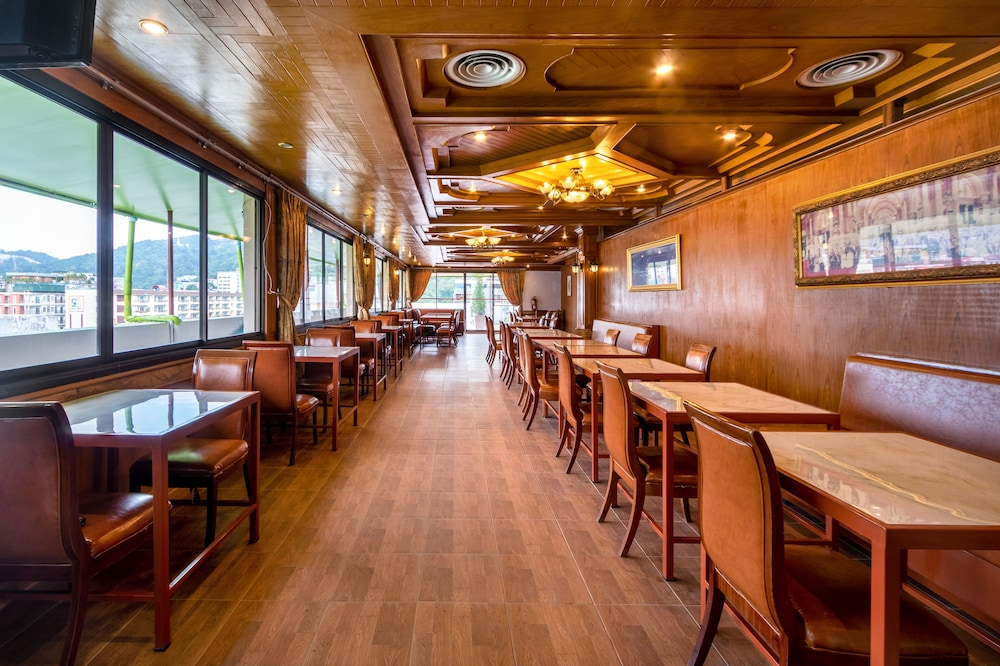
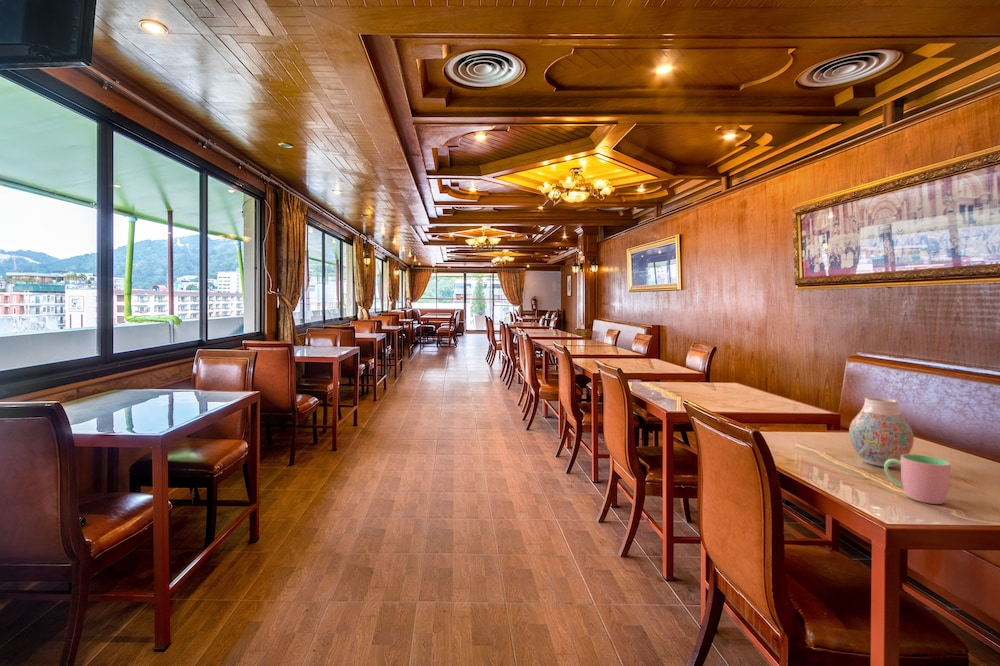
+ vase [848,397,915,468]
+ cup [883,453,952,505]
